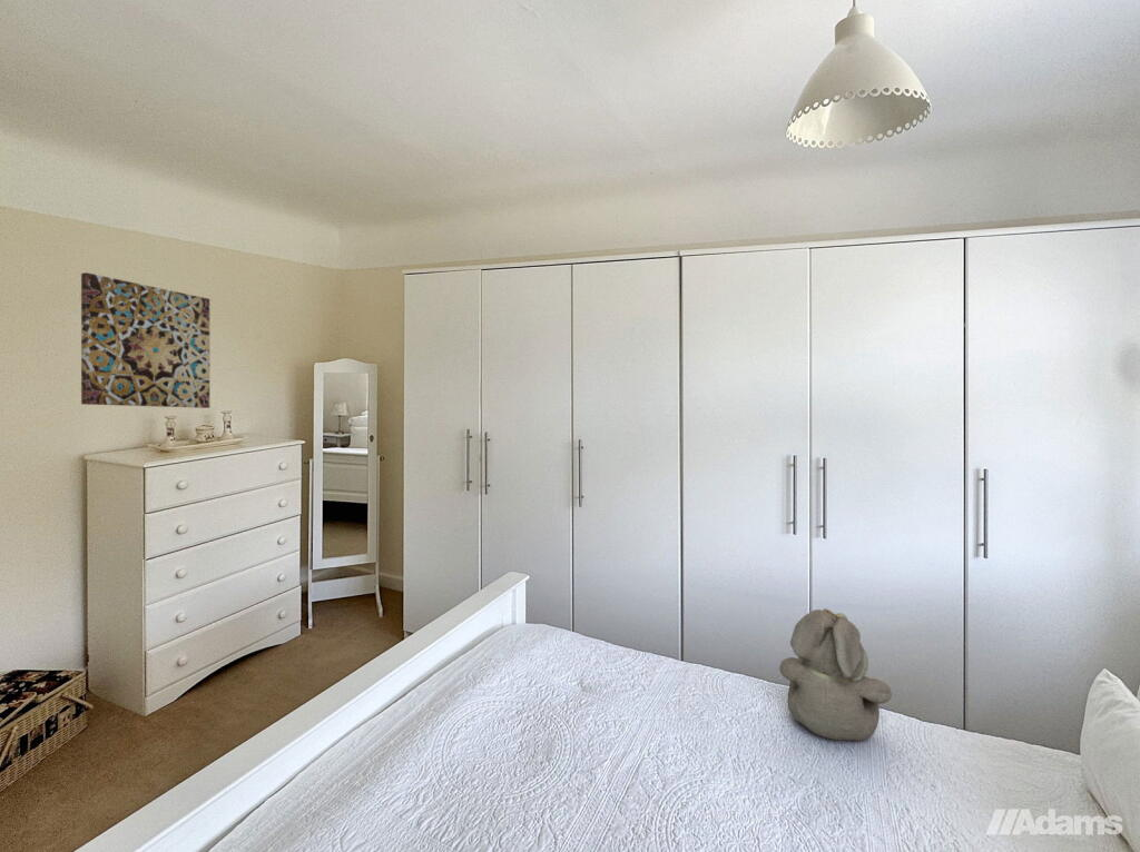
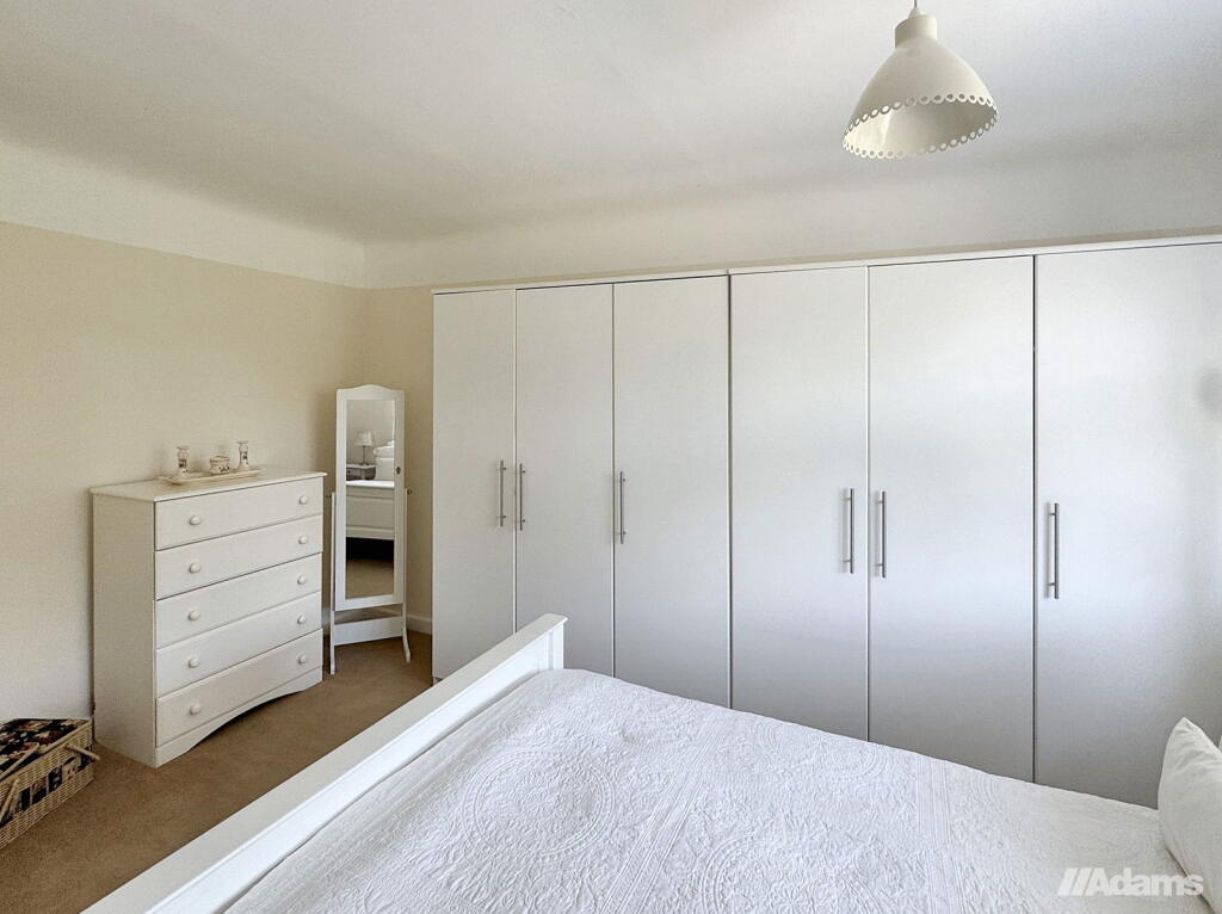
- wall art [80,271,210,409]
- teddy bear [778,607,893,742]
